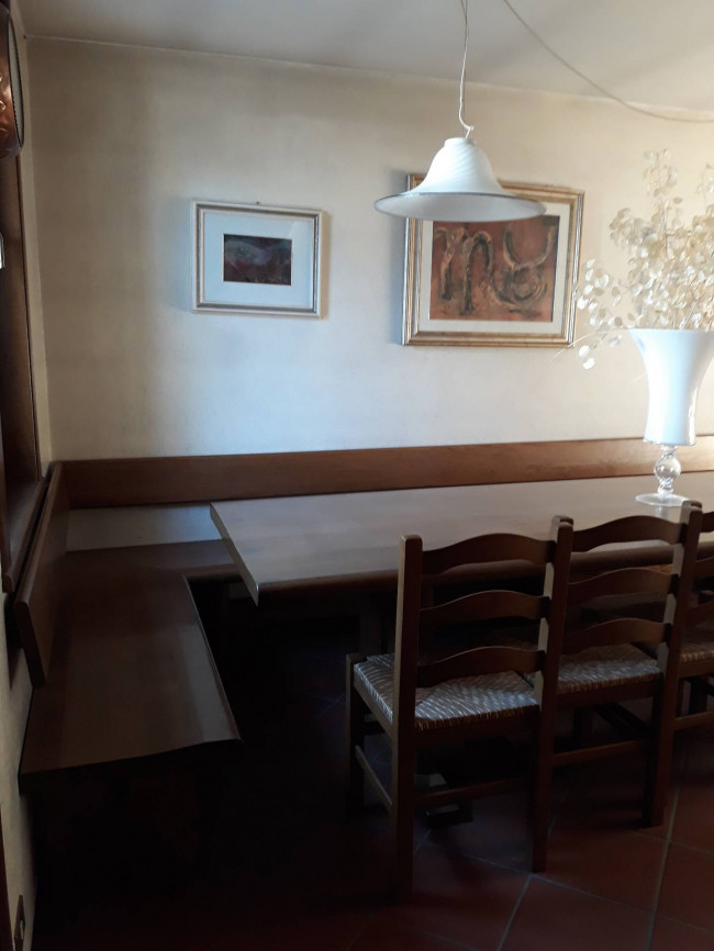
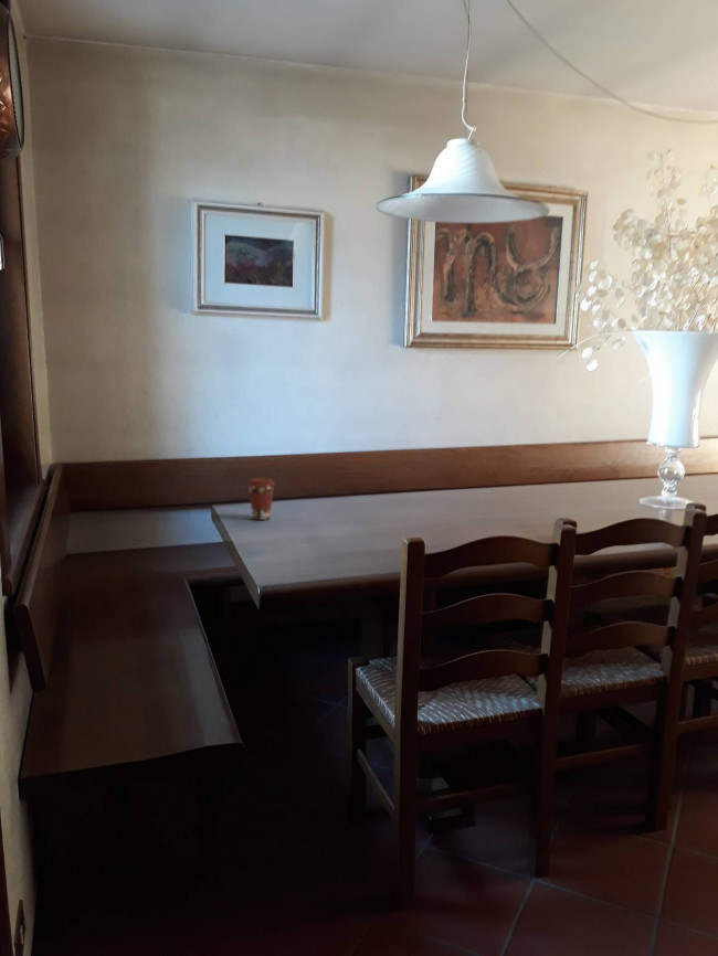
+ coffee cup [246,477,276,521]
